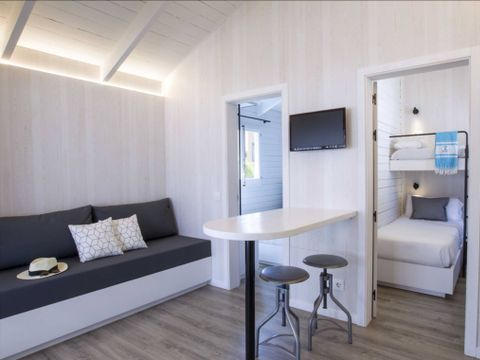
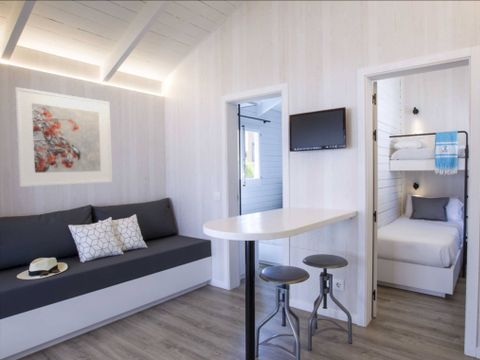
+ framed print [14,86,113,188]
